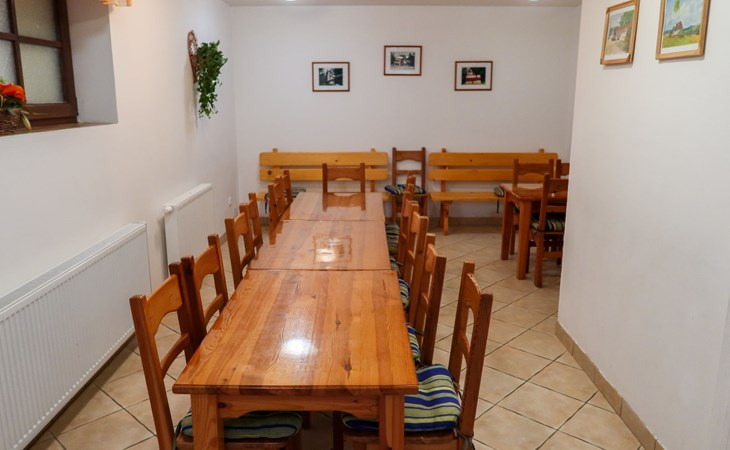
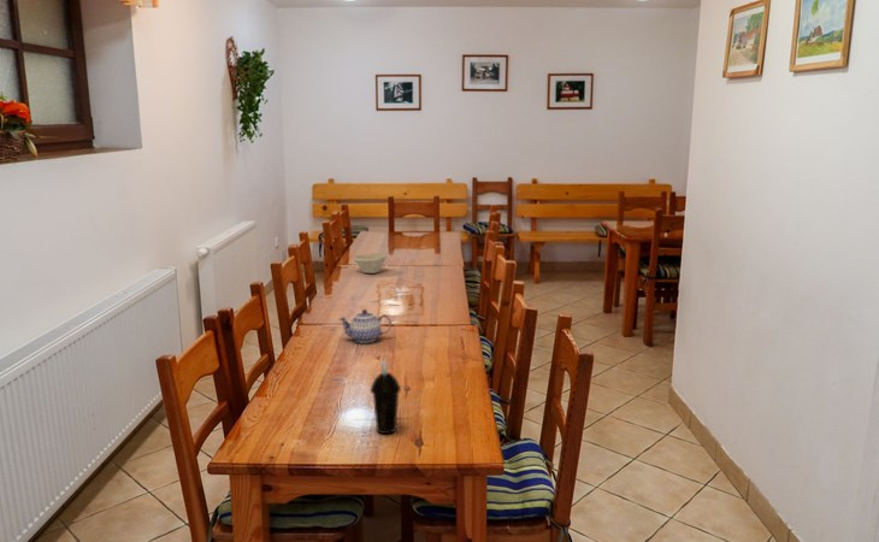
+ bowl [352,252,388,275]
+ teapot [338,308,393,344]
+ cup [370,360,402,435]
